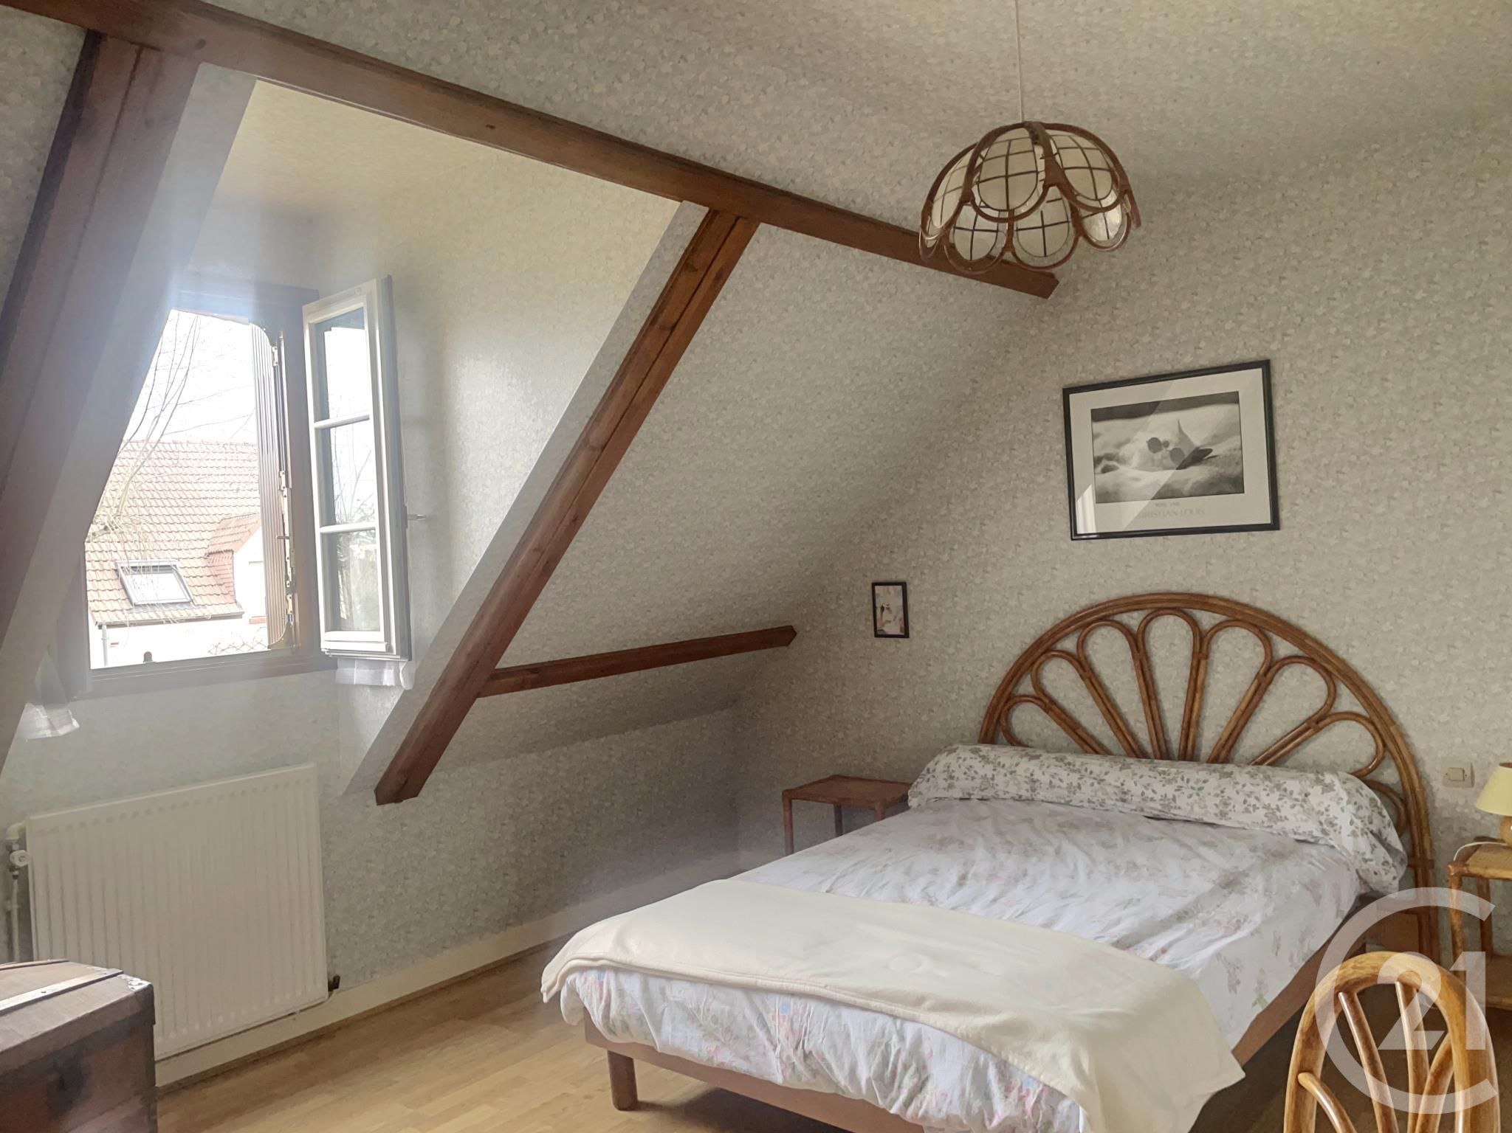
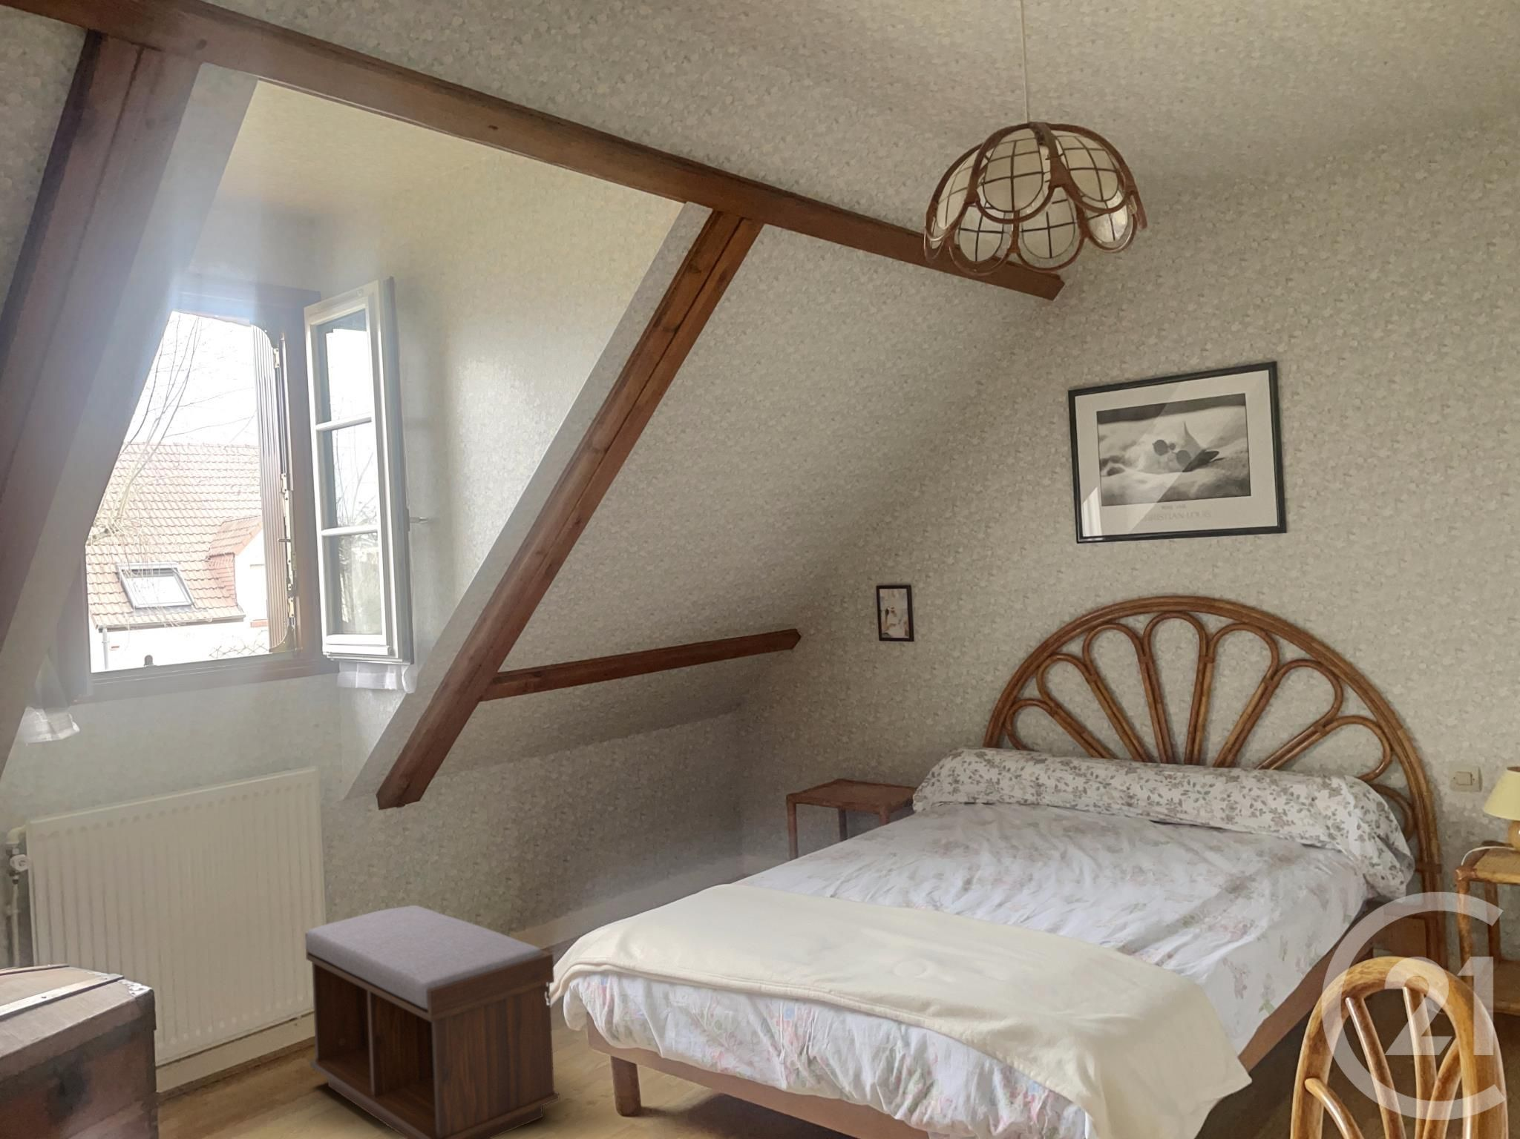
+ bench [304,904,560,1139]
